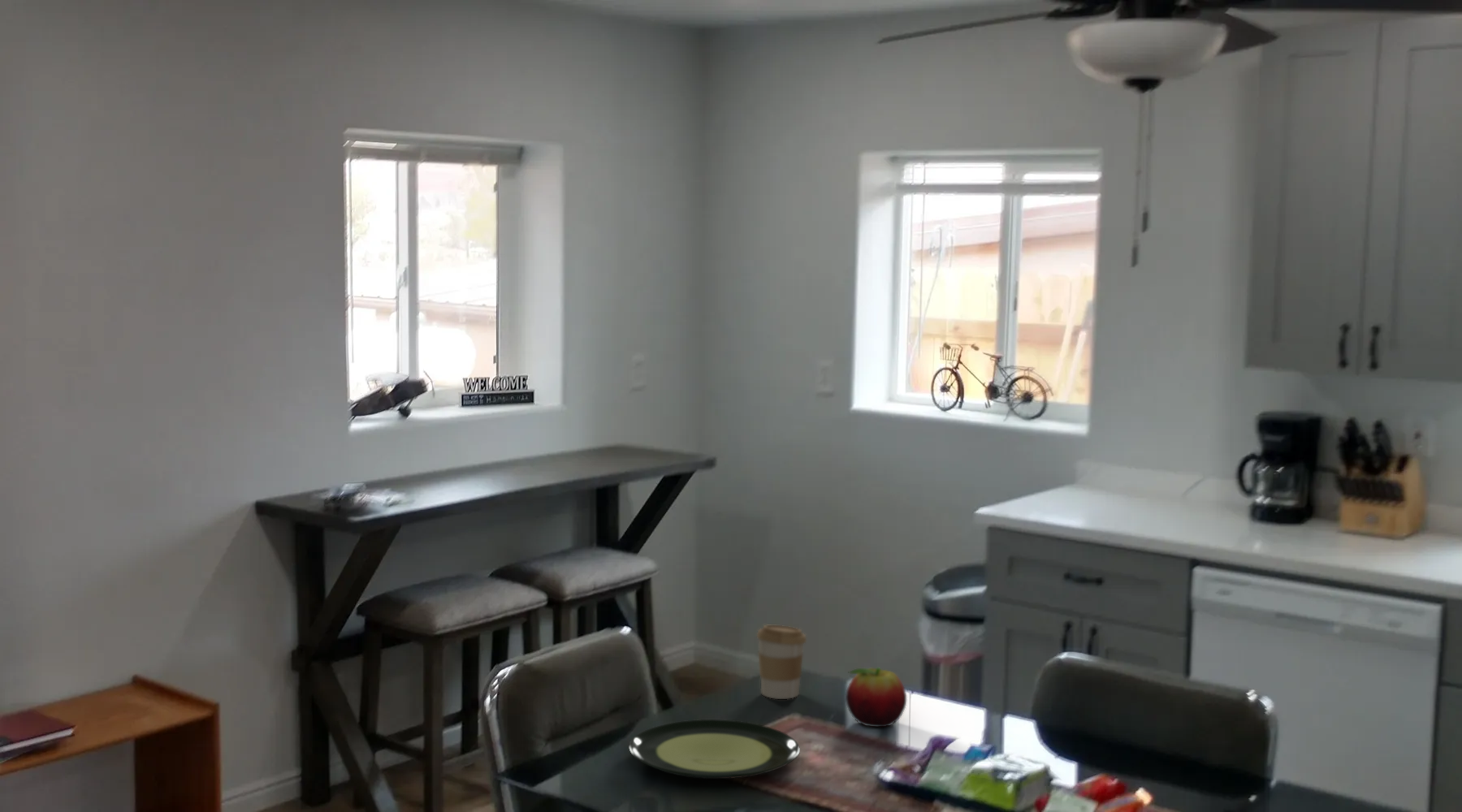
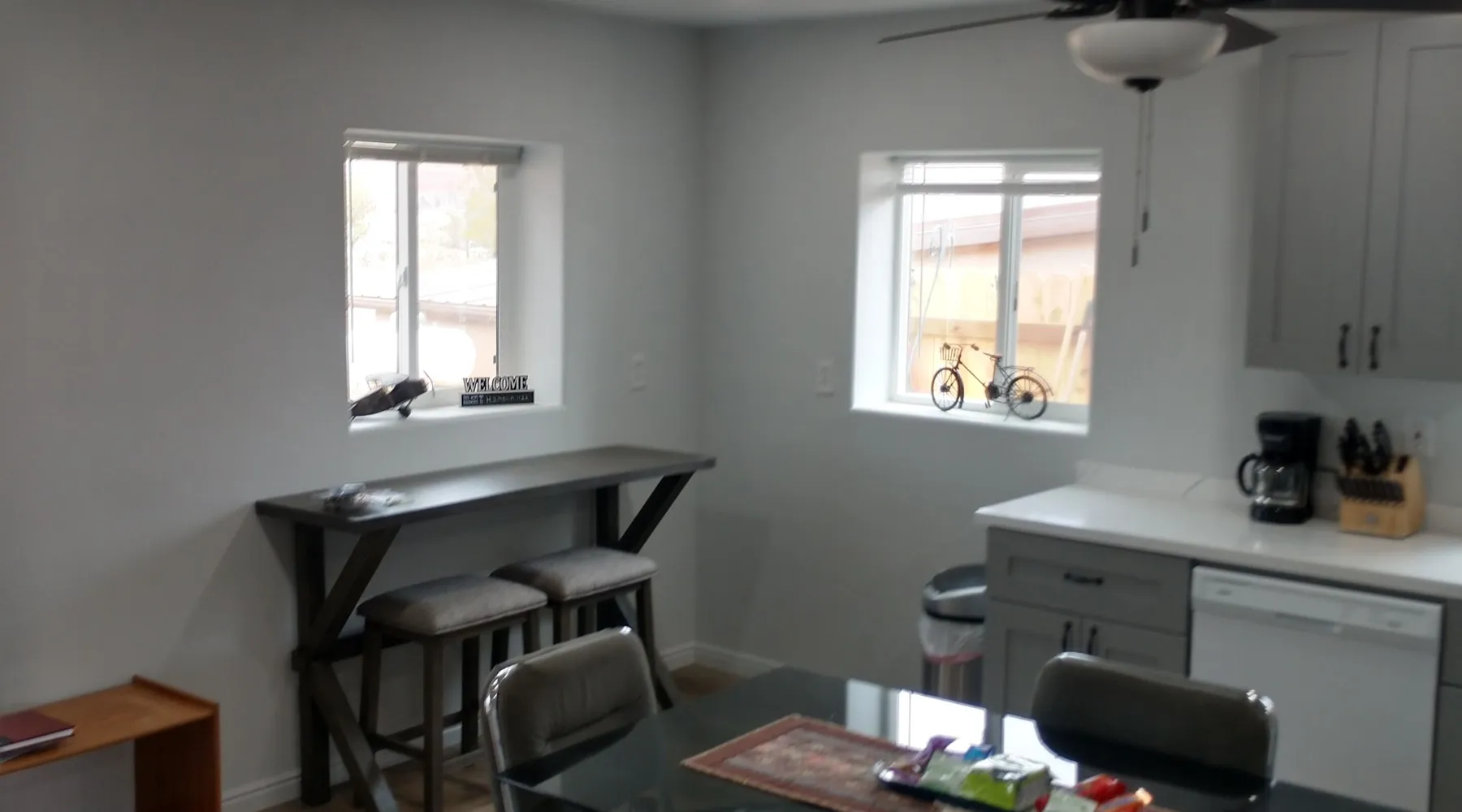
- plate [628,719,801,780]
- coffee cup [756,624,807,700]
- fruit [845,667,907,728]
